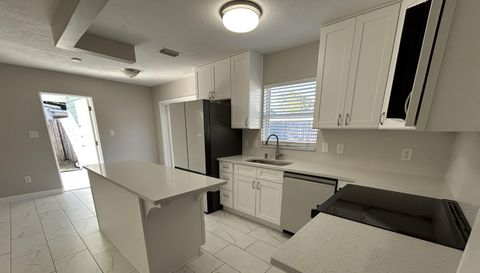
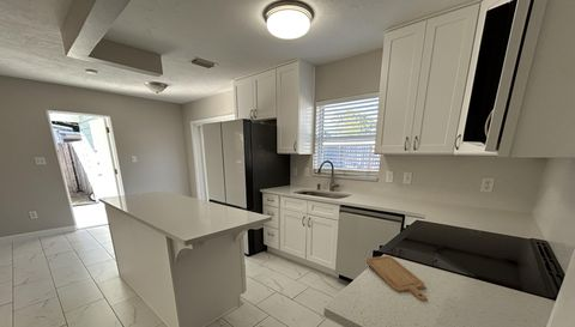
+ chopping board [365,255,428,302]
